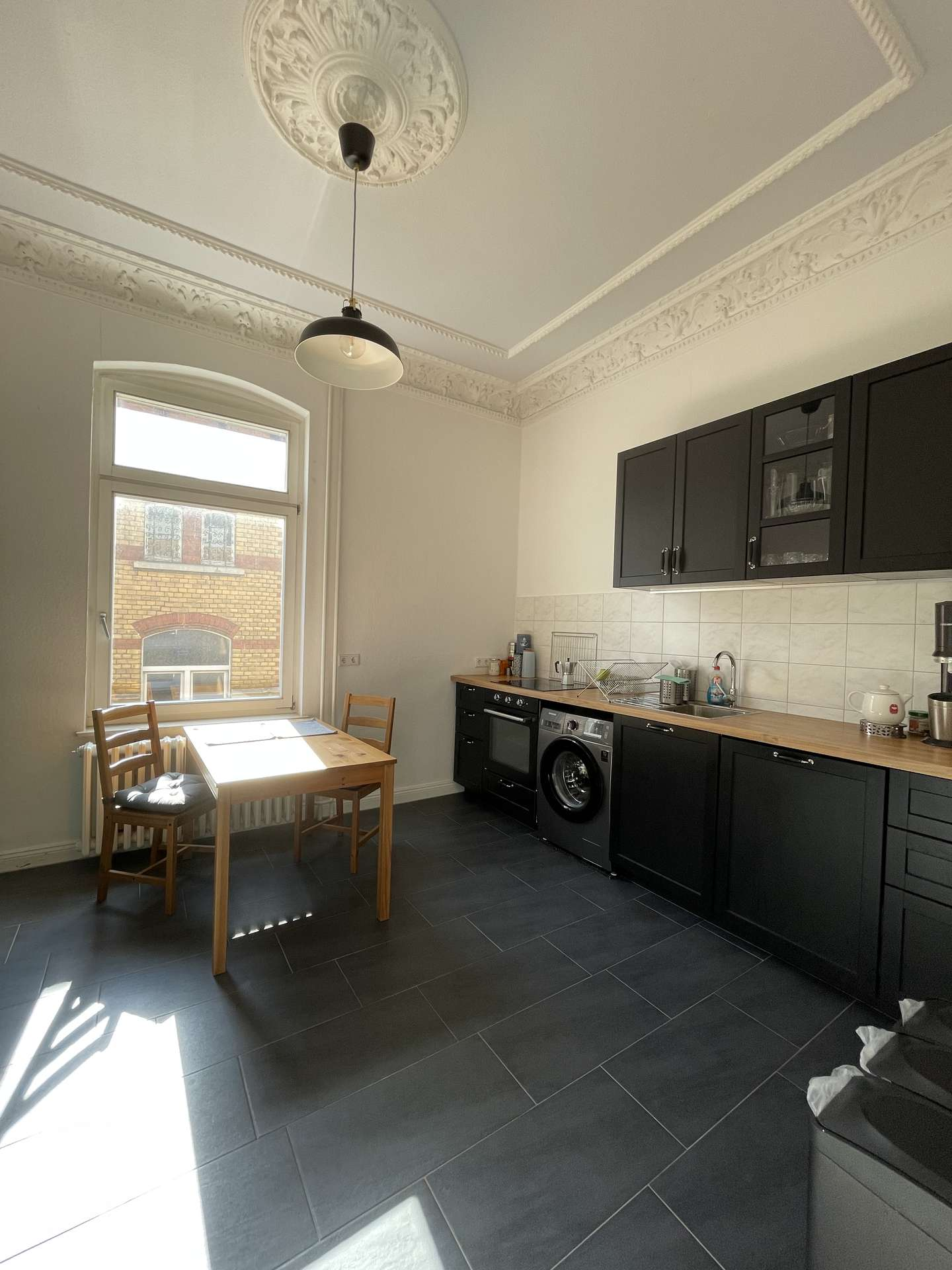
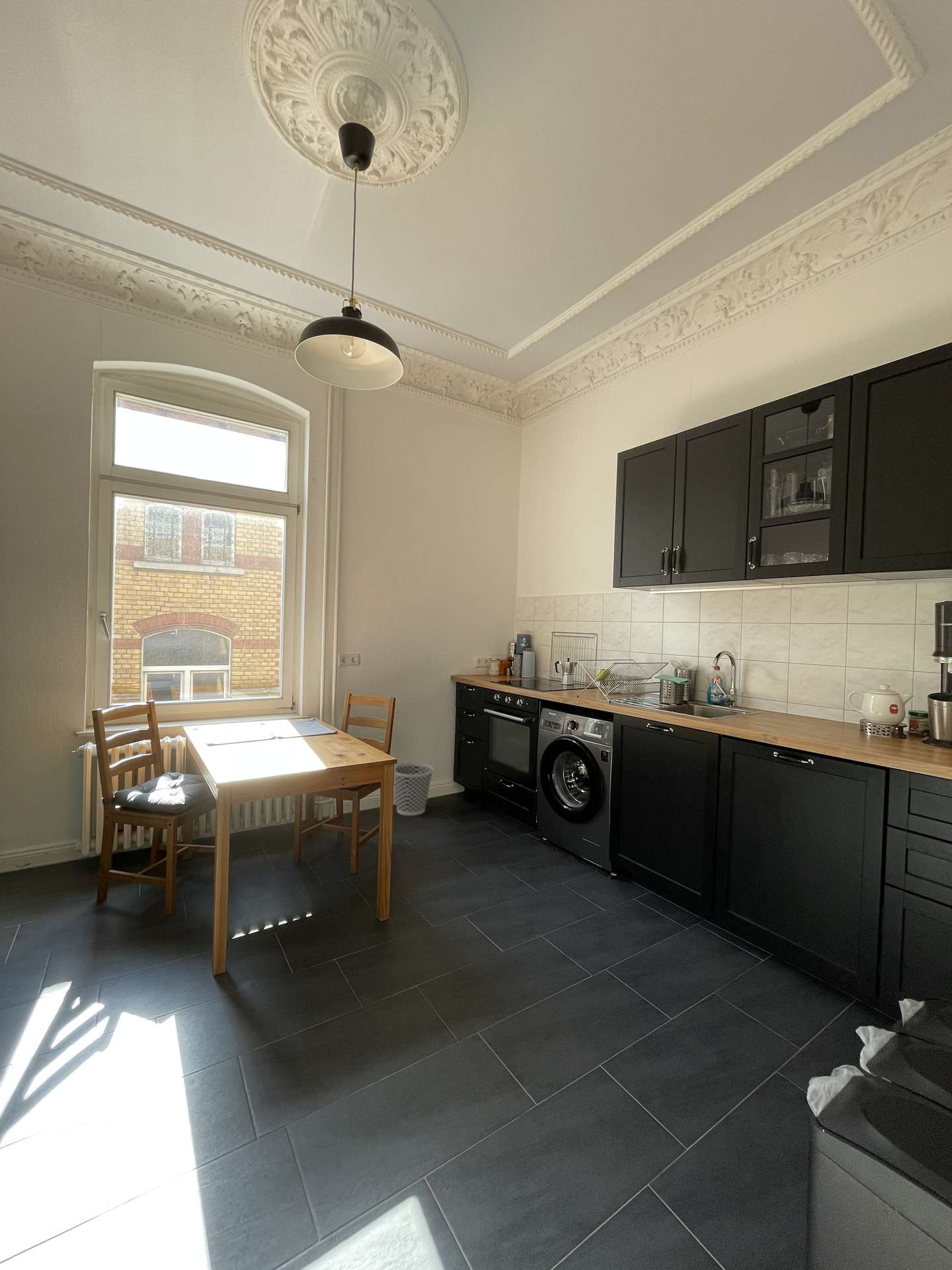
+ wastebasket [394,762,434,816]
